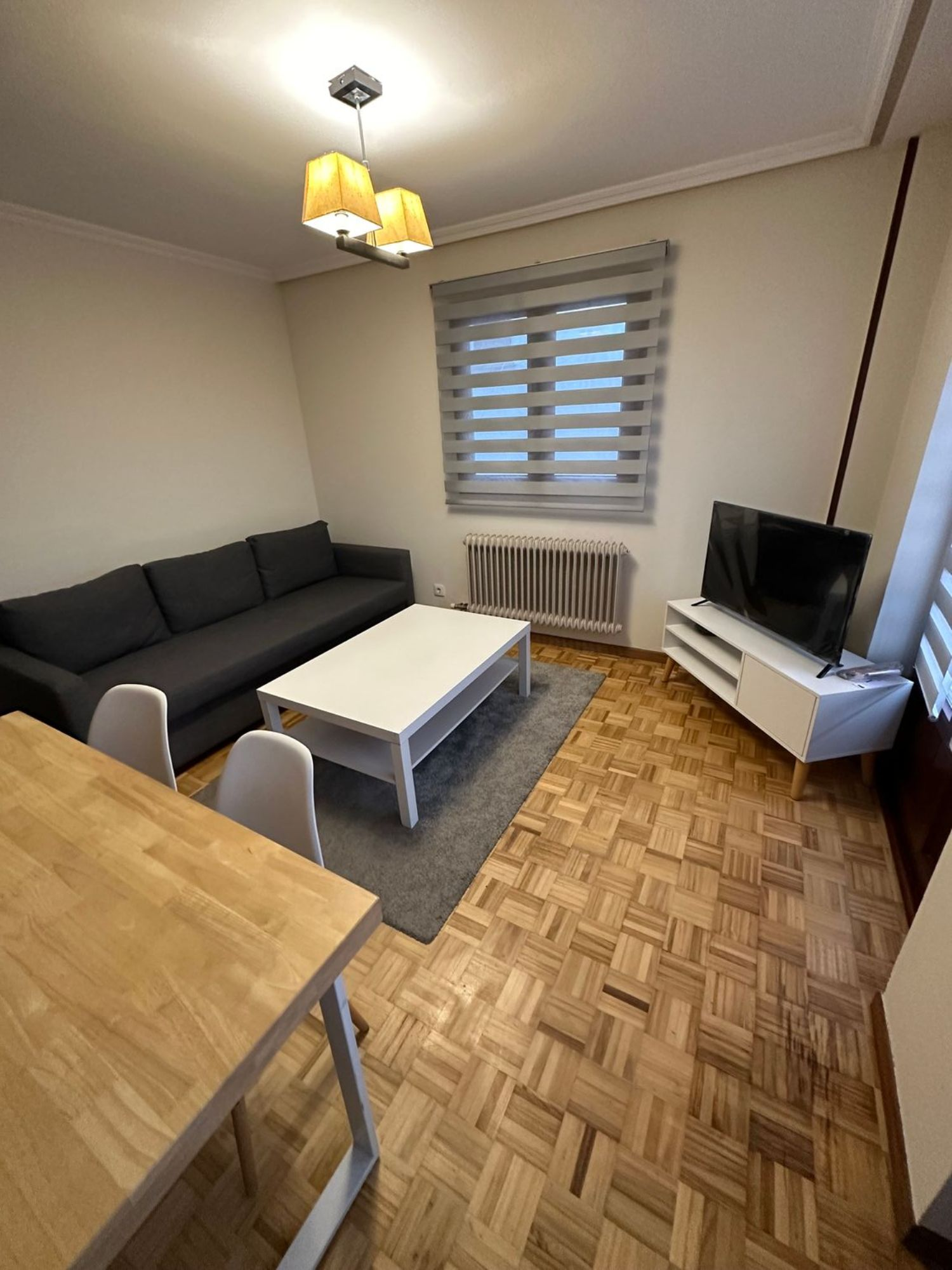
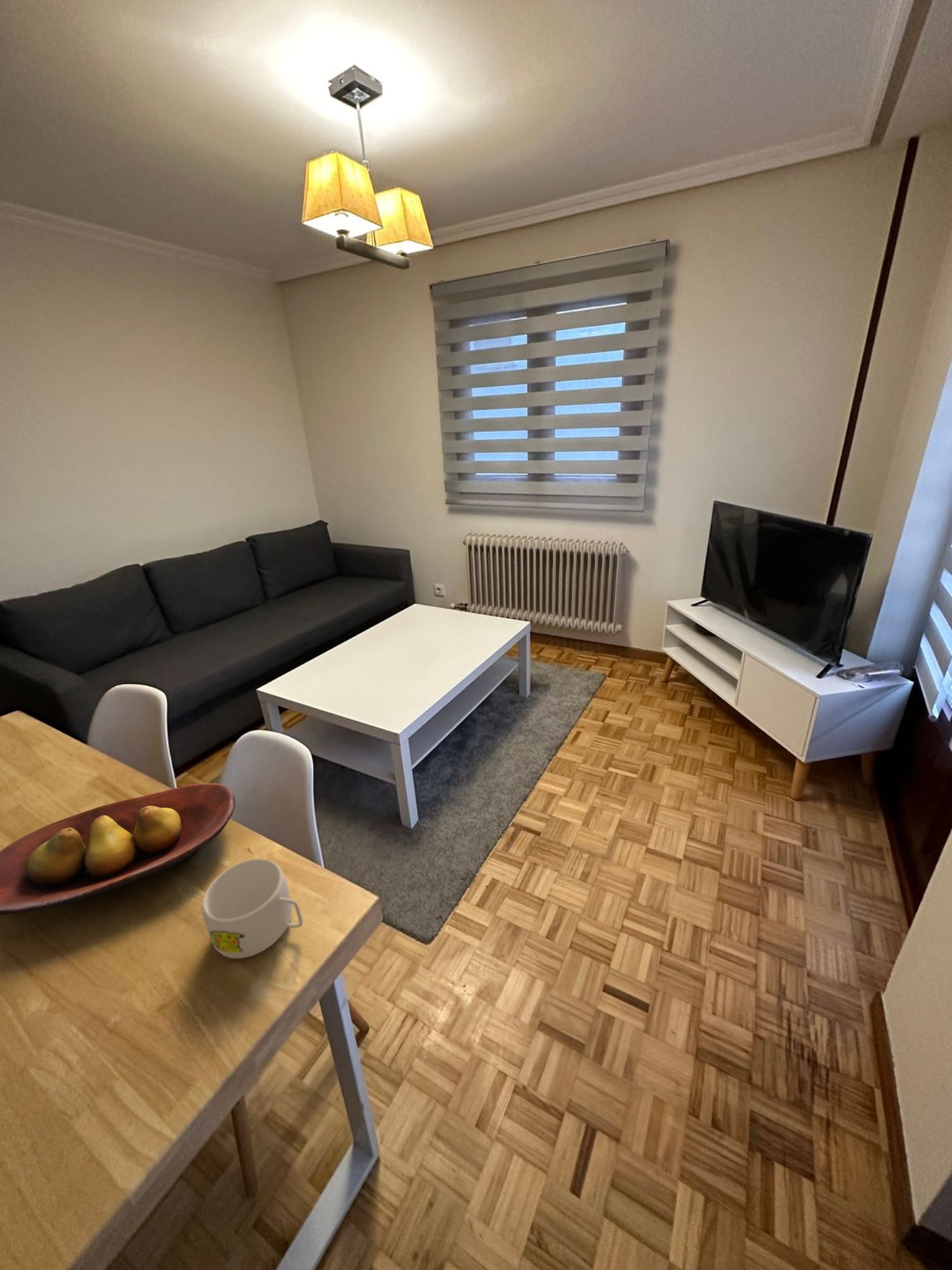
+ fruit bowl [0,783,236,916]
+ mug [201,859,303,959]
